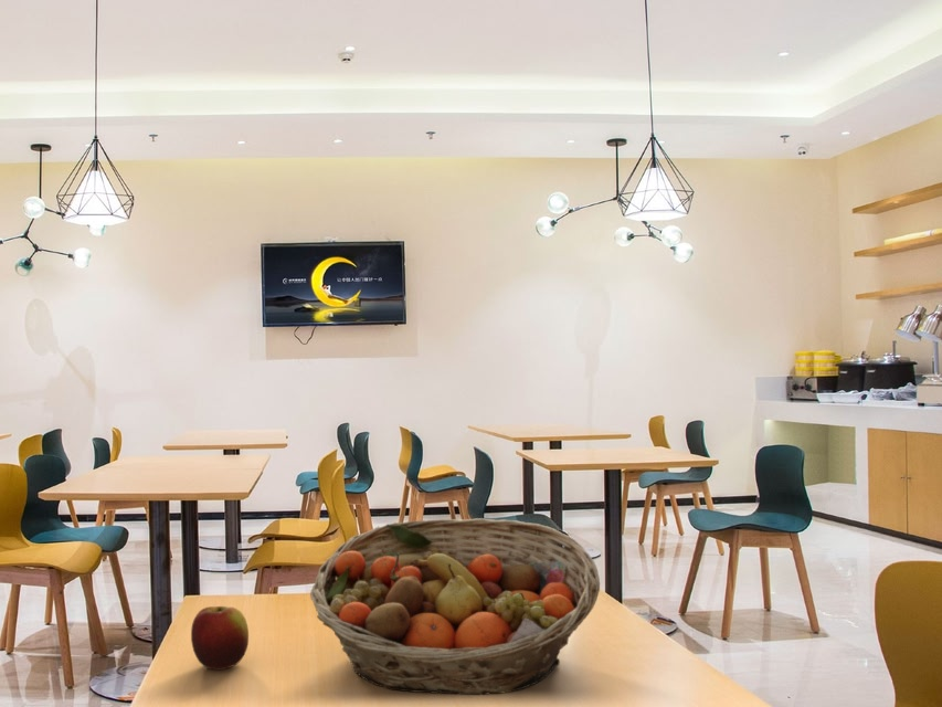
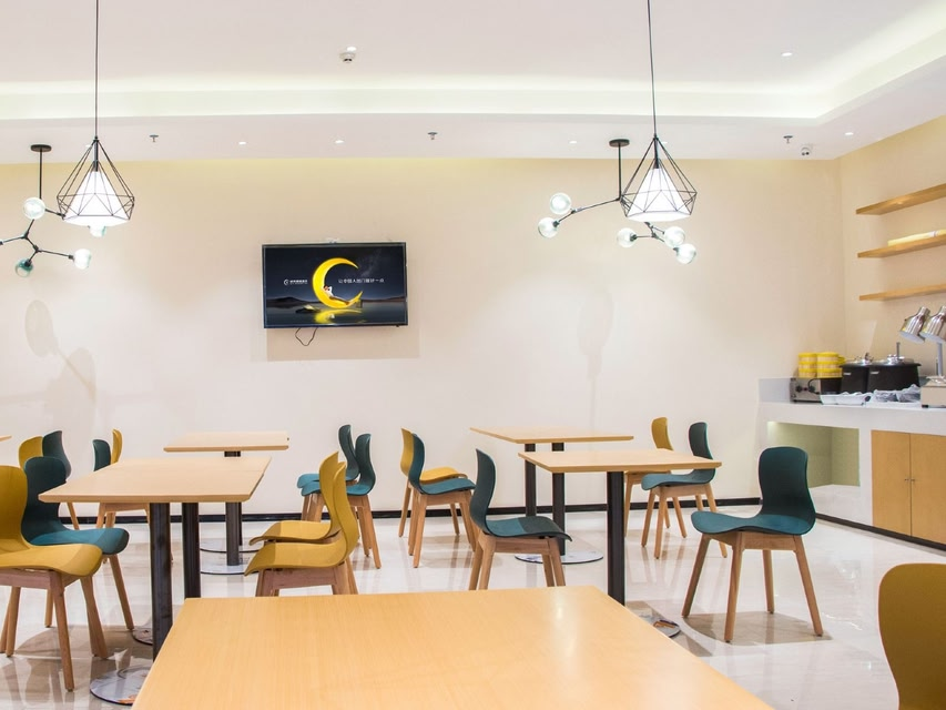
- apple [190,605,250,671]
- fruit basket [309,517,601,696]
